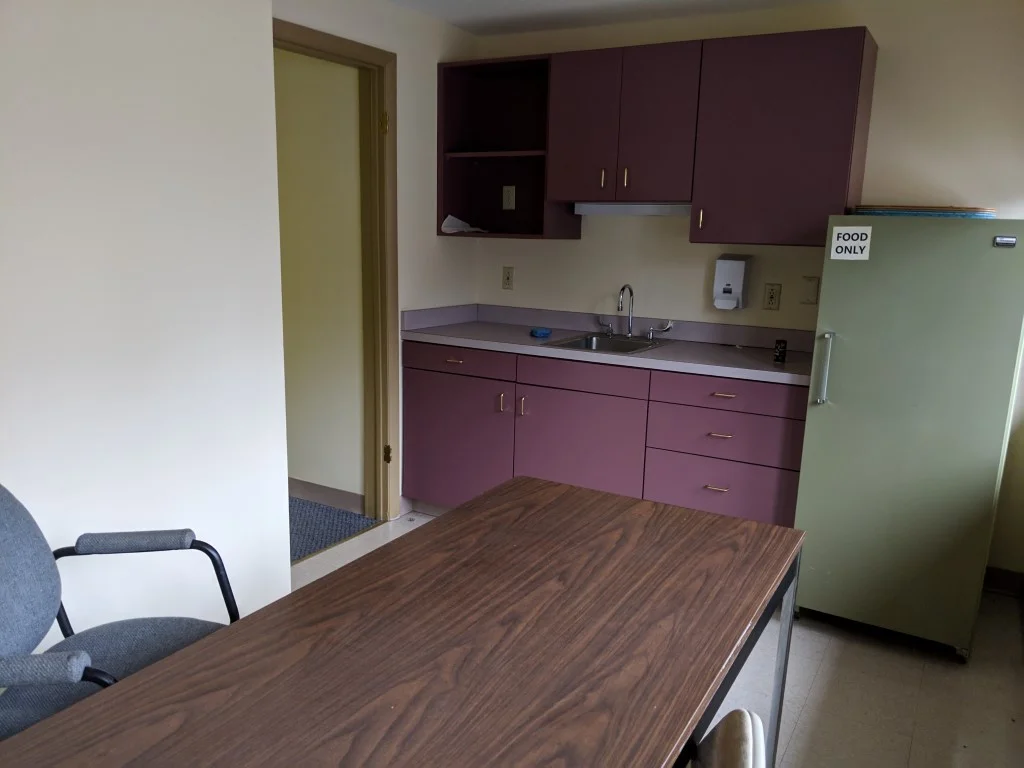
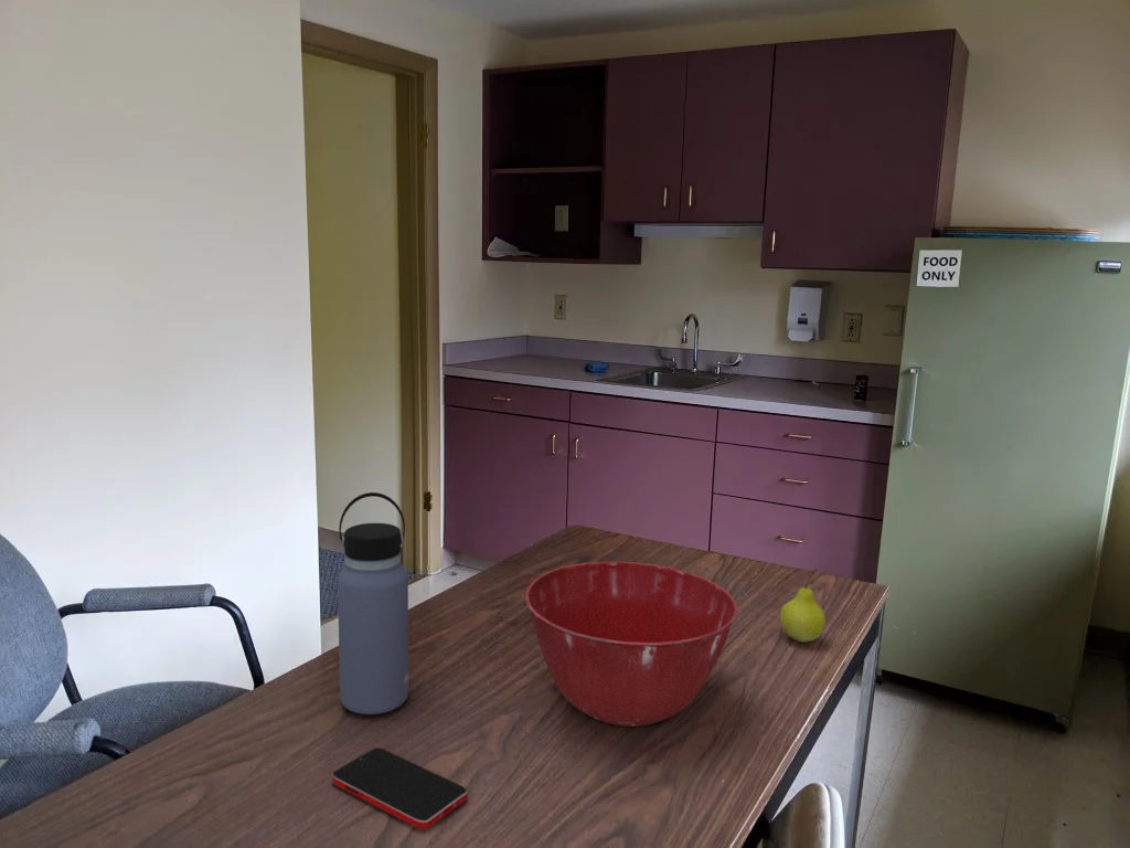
+ mixing bowl [524,561,738,728]
+ water bottle [337,491,409,716]
+ fruit [779,568,827,644]
+ smartphone [331,746,468,830]
